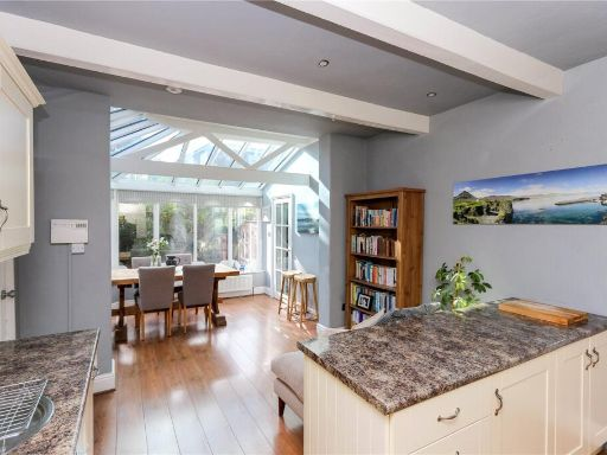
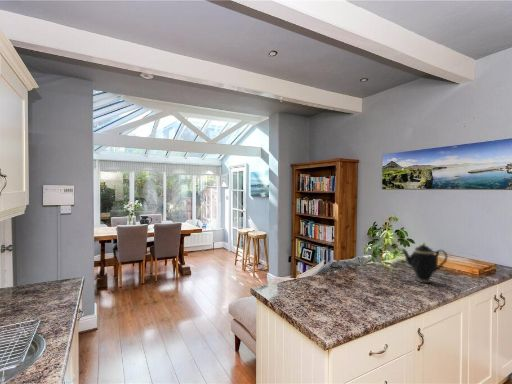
+ teapot [399,241,449,284]
